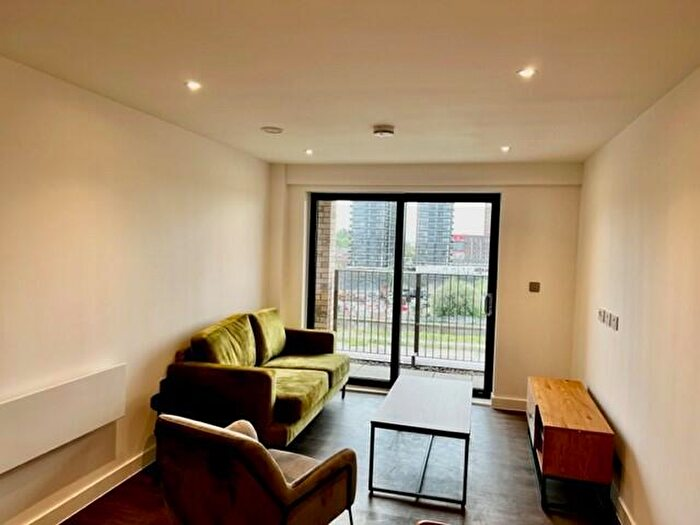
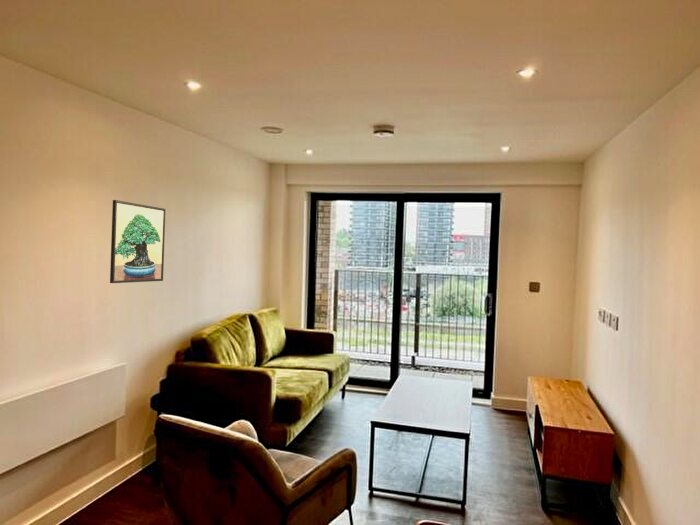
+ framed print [109,199,167,284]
